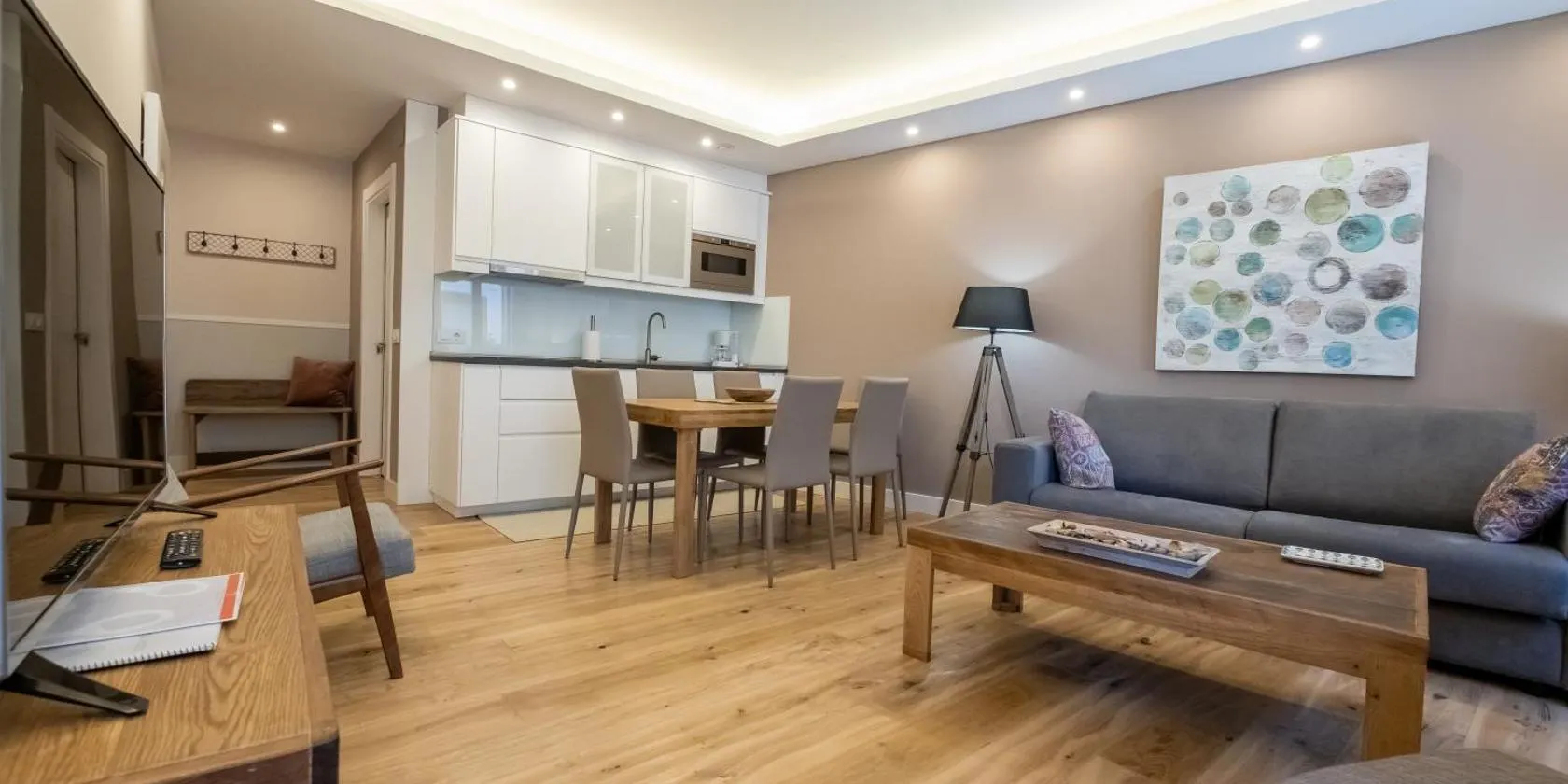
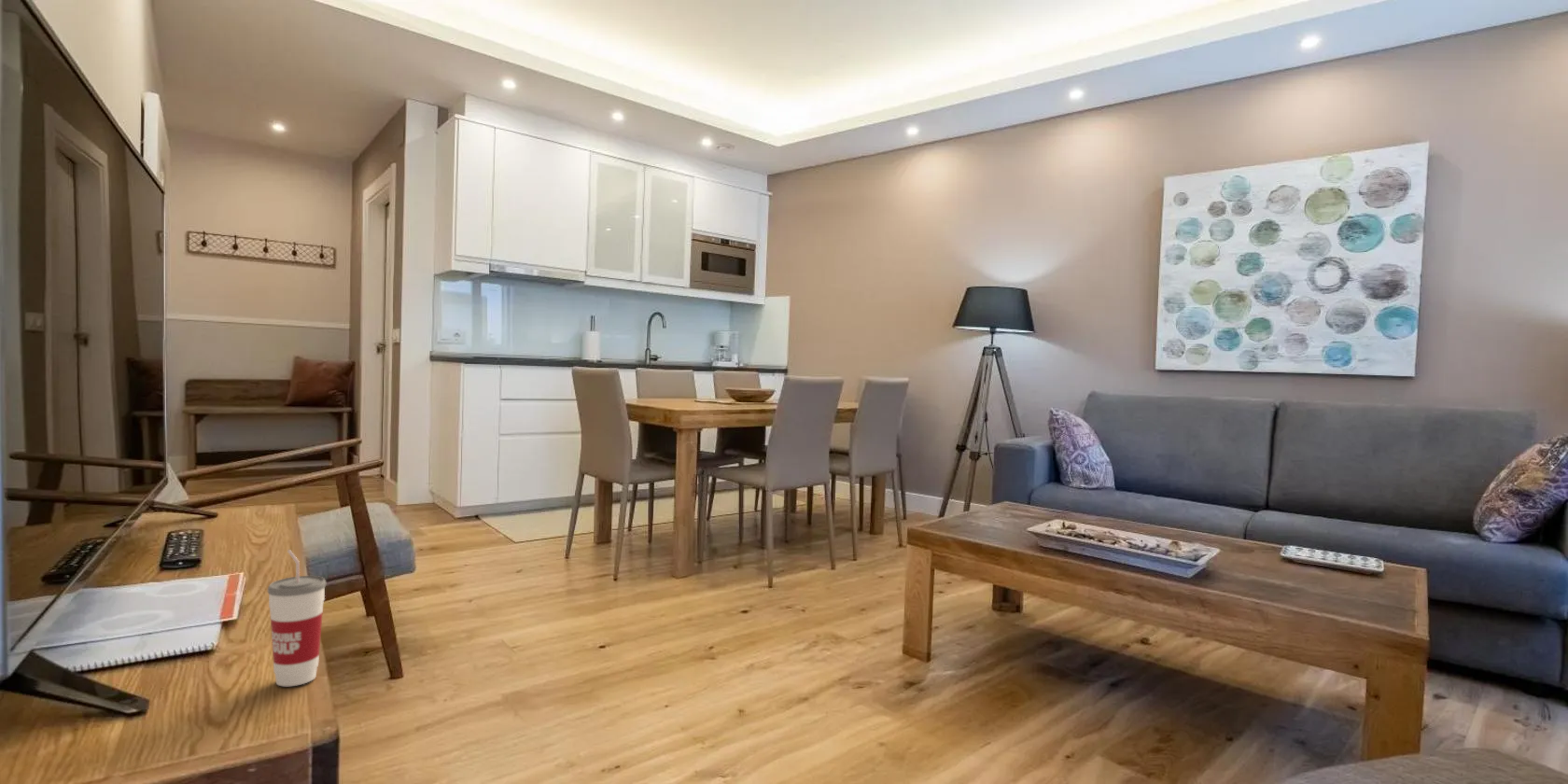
+ cup [267,549,327,687]
